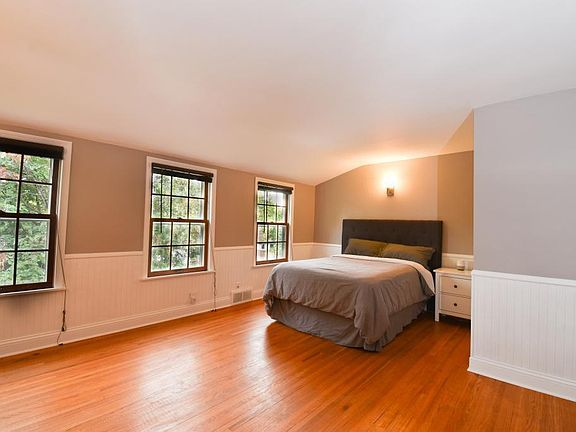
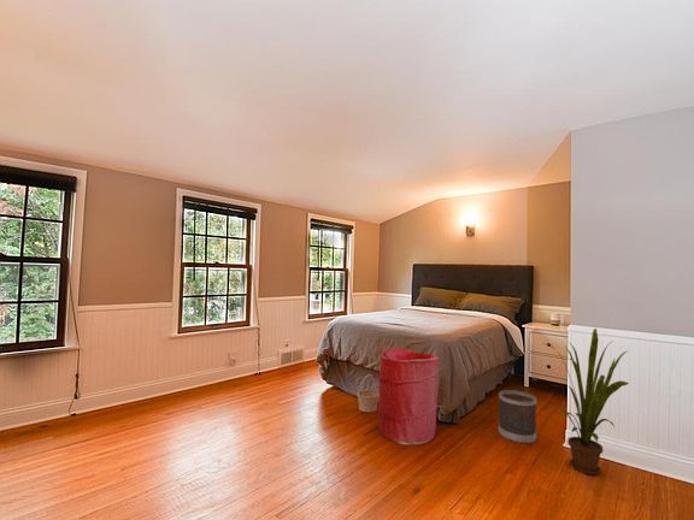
+ house plant [542,327,630,475]
+ laundry hamper [377,348,440,445]
+ wastebasket [498,389,537,444]
+ basket [355,373,380,413]
